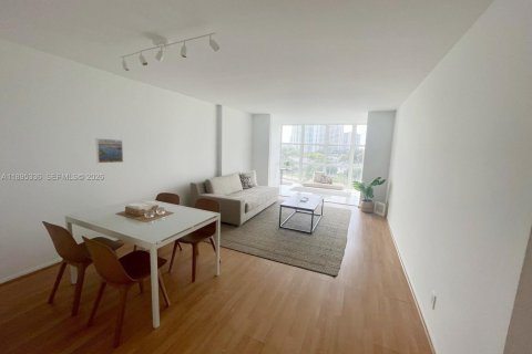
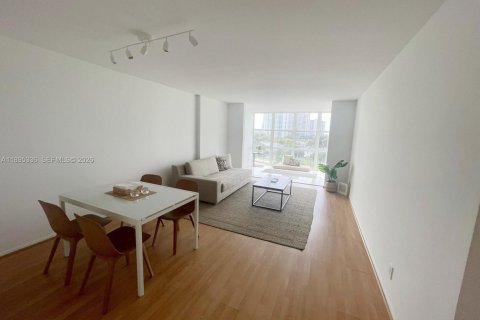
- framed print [94,137,124,164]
